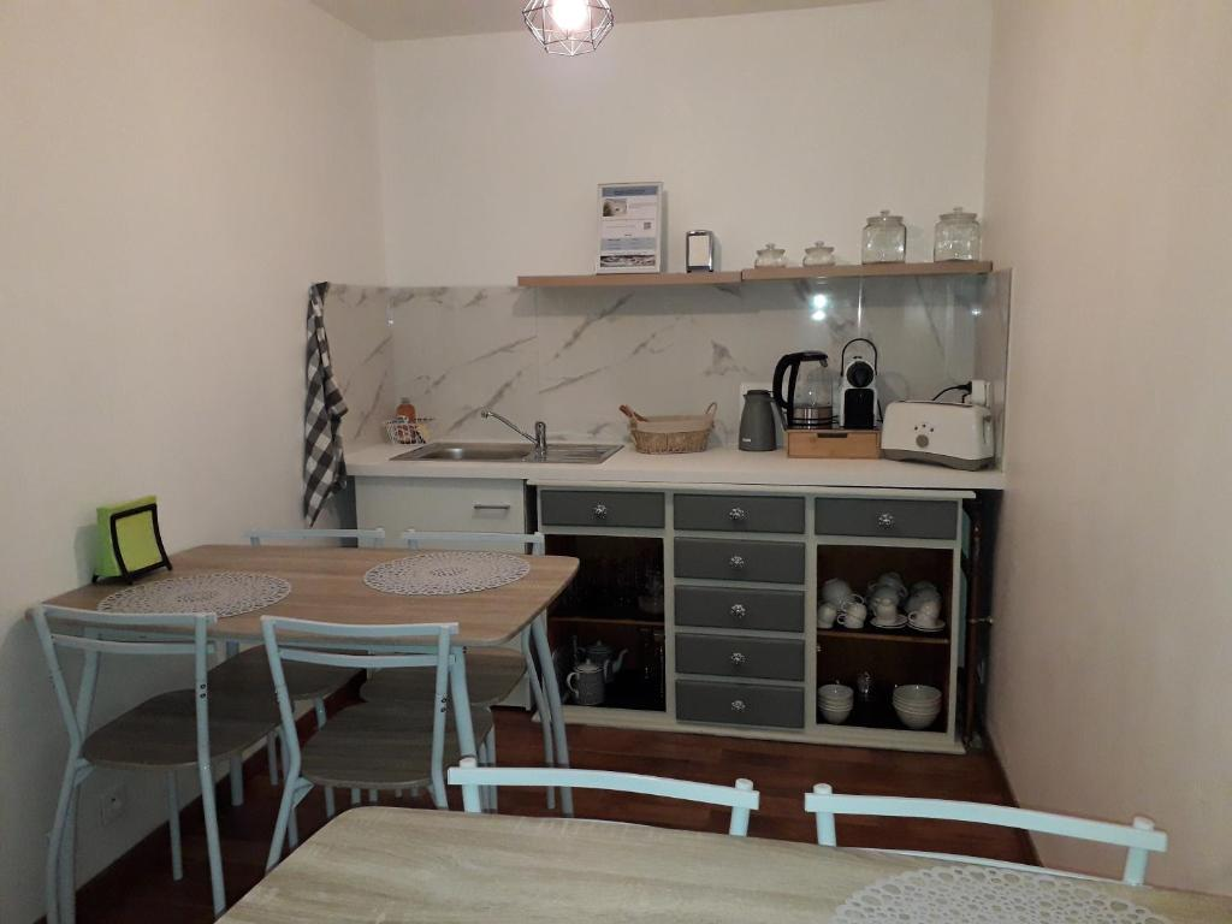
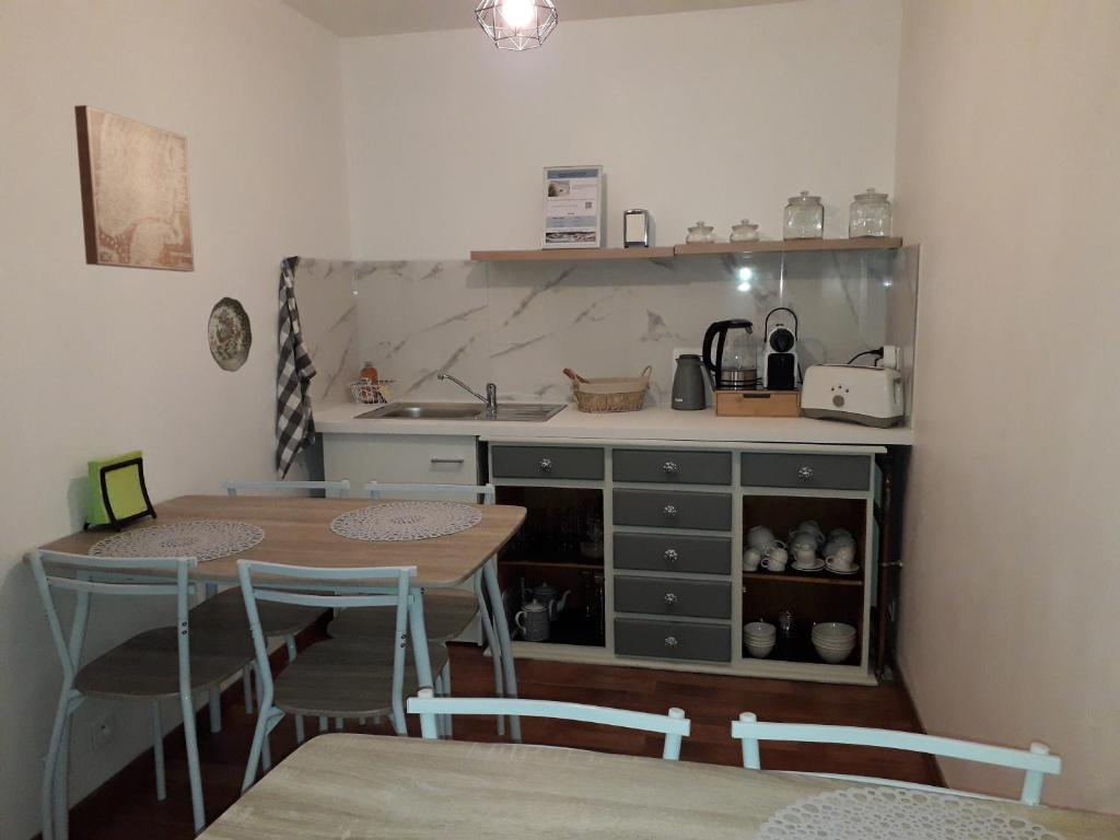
+ decorative plate [207,295,253,373]
+ wall art [73,104,196,273]
